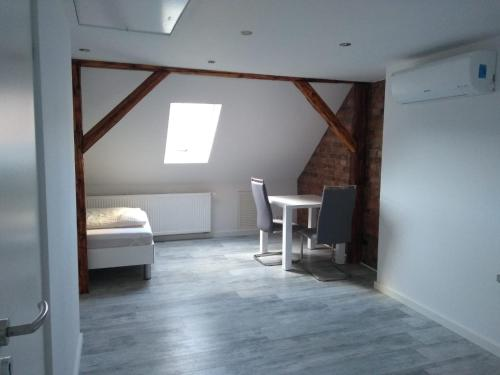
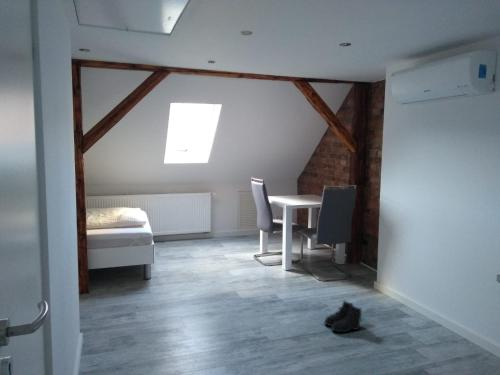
+ boots [323,299,363,334]
